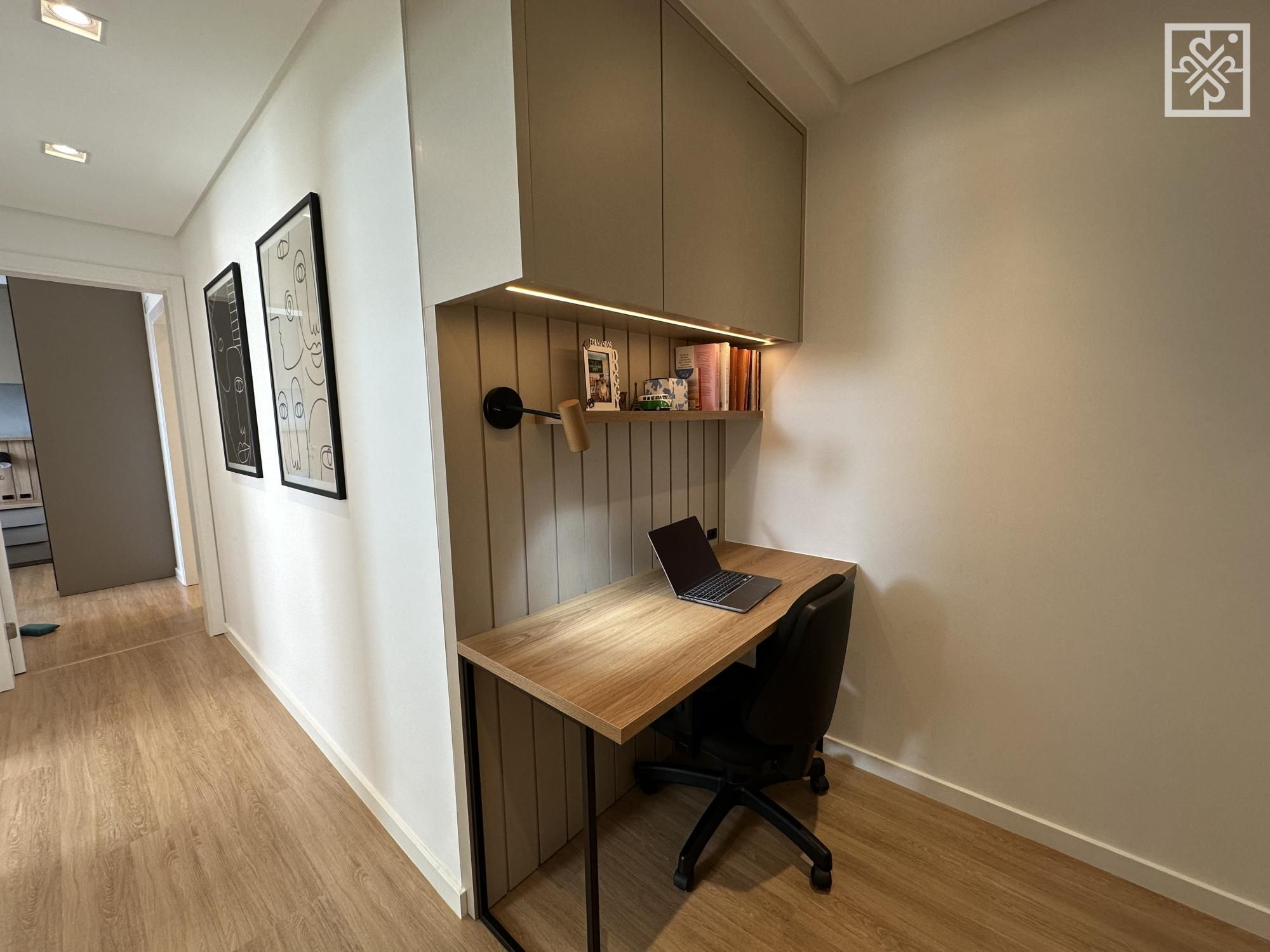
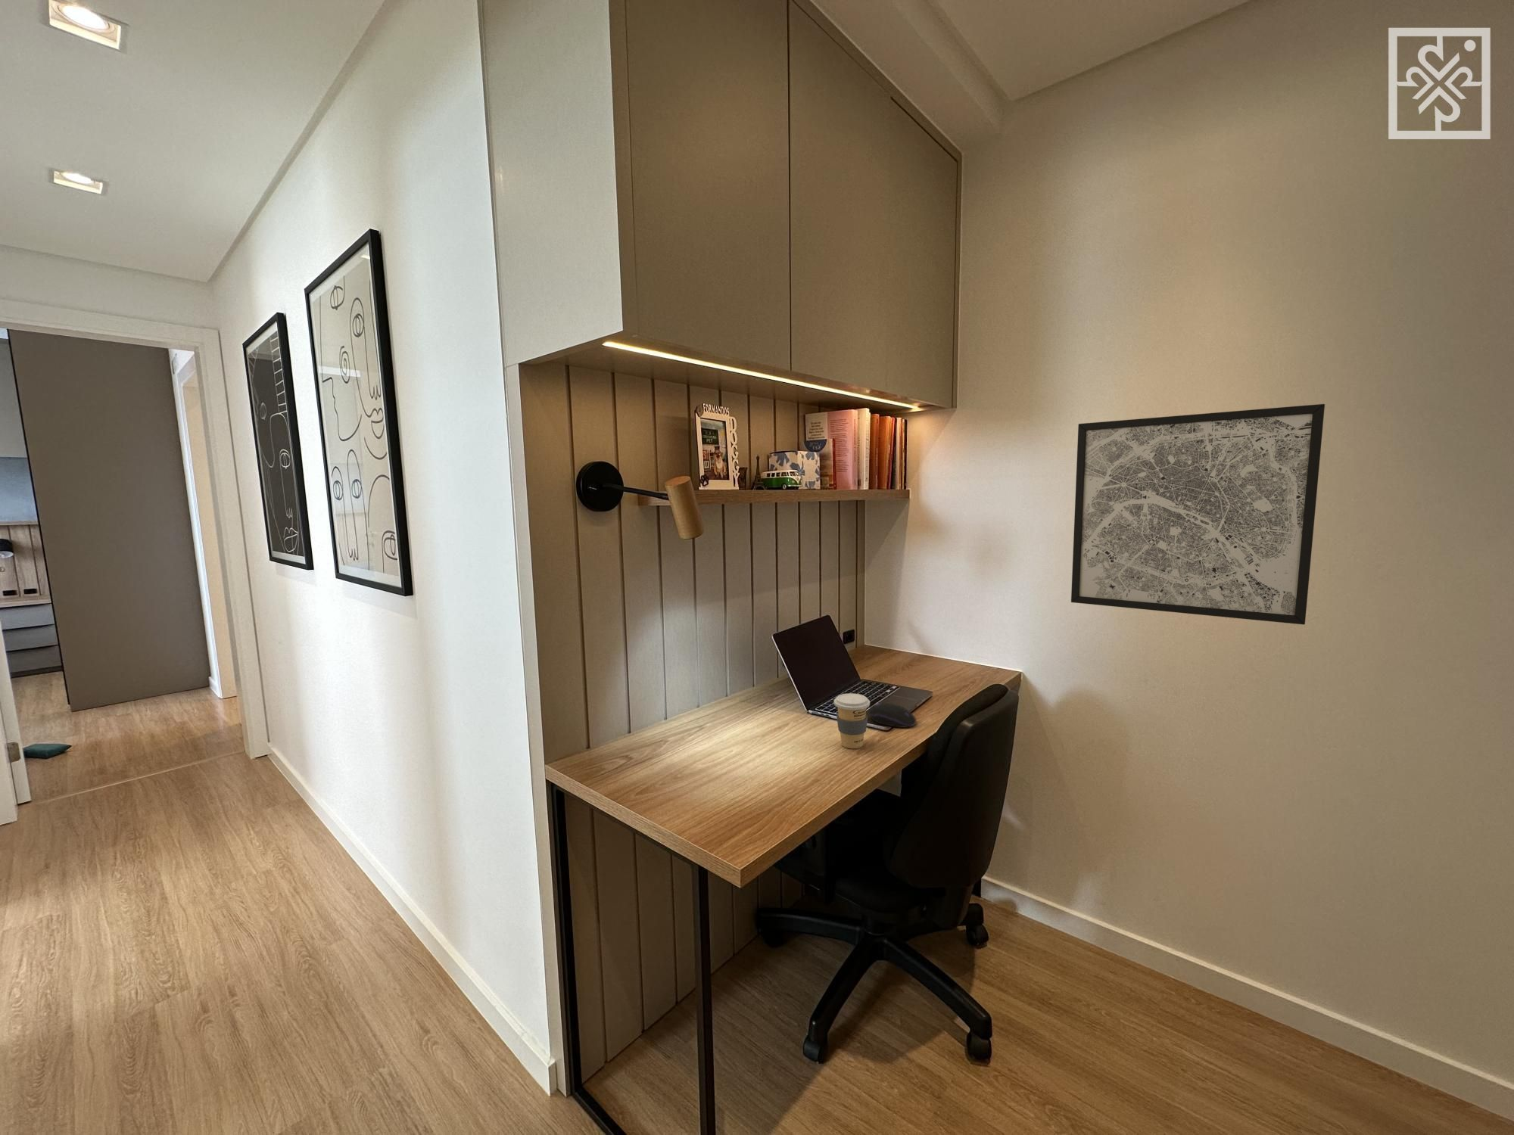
+ computer mouse [868,702,918,728]
+ wall art [1071,403,1326,626]
+ coffee cup [833,693,870,749]
